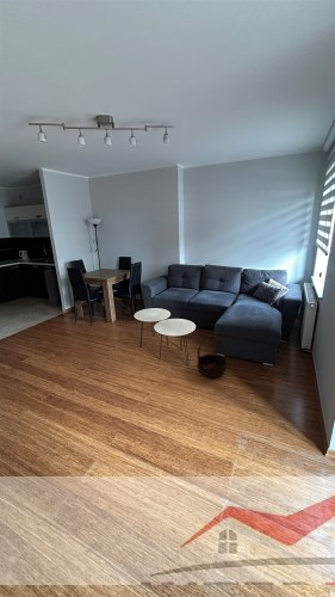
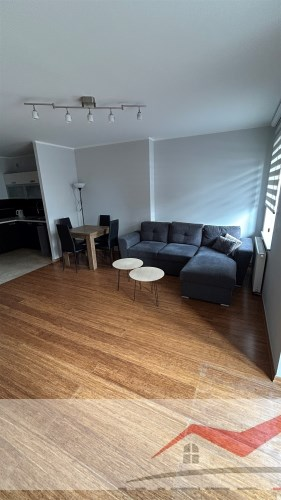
- basket [197,334,228,378]
